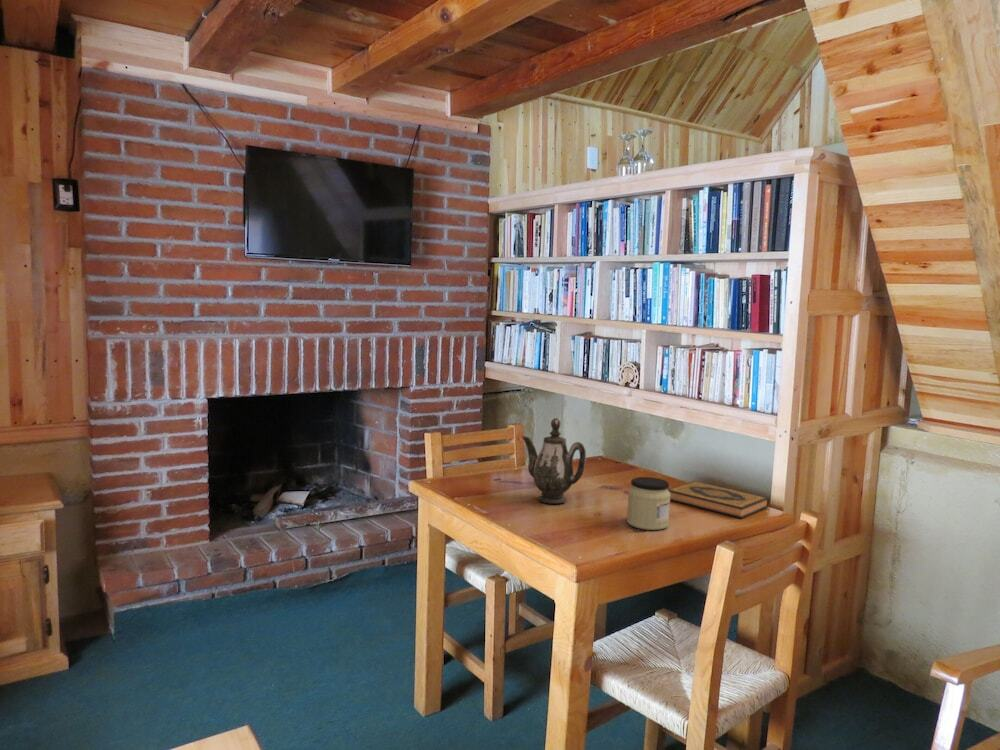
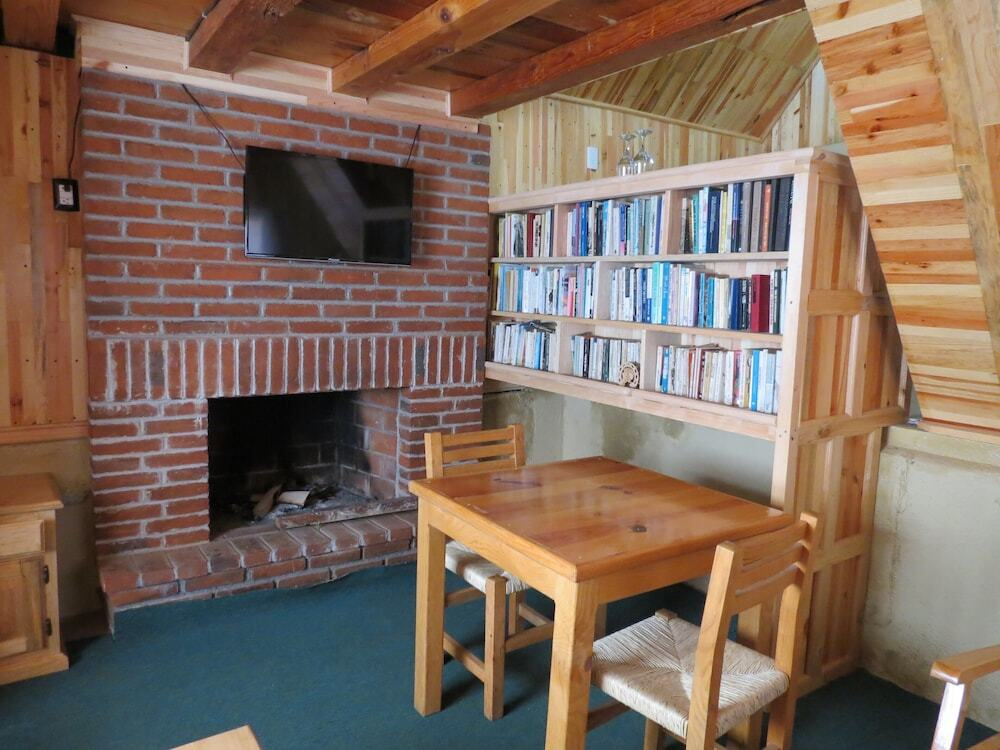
- teapot [521,417,587,505]
- hardback book [667,480,770,520]
- jar [626,476,671,531]
